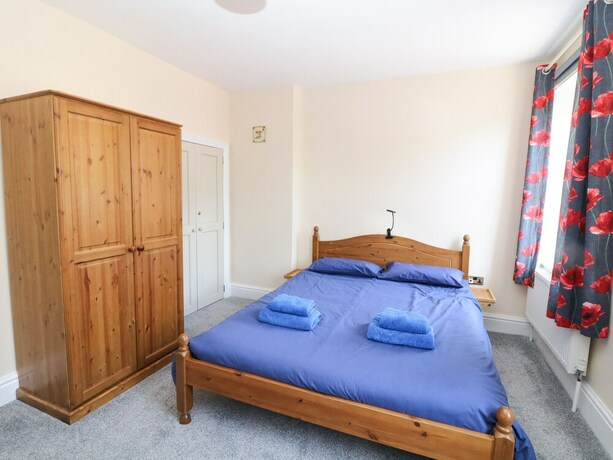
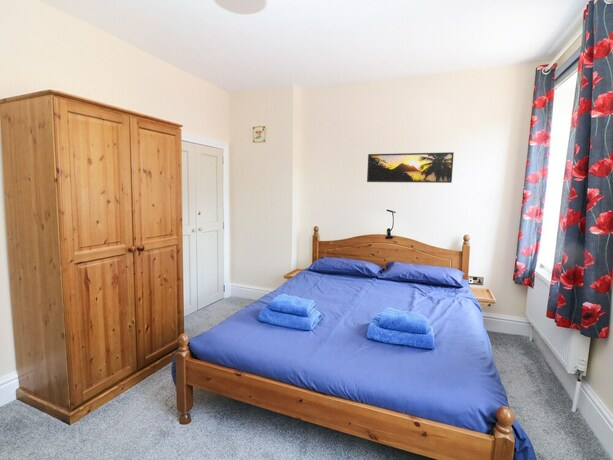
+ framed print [366,151,455,184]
